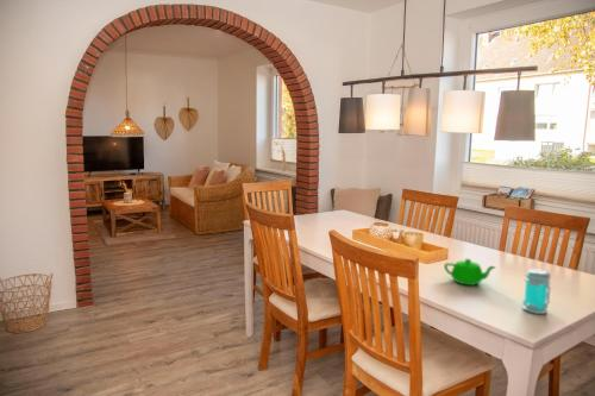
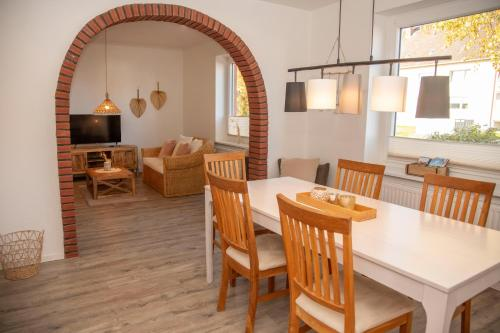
- jar [521,268,552,315]
- teapot [443,258,496,287]
